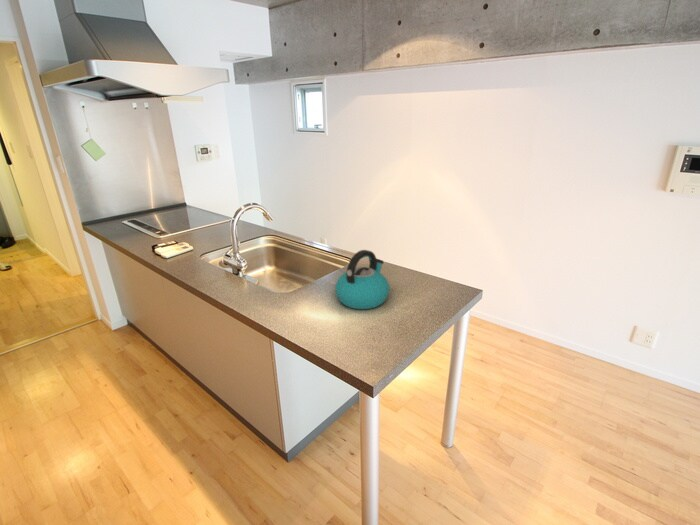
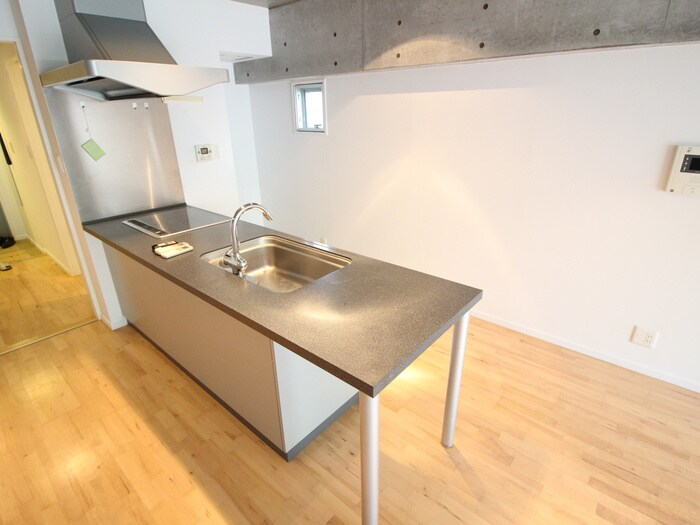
- kettle [334,249,391,310]
